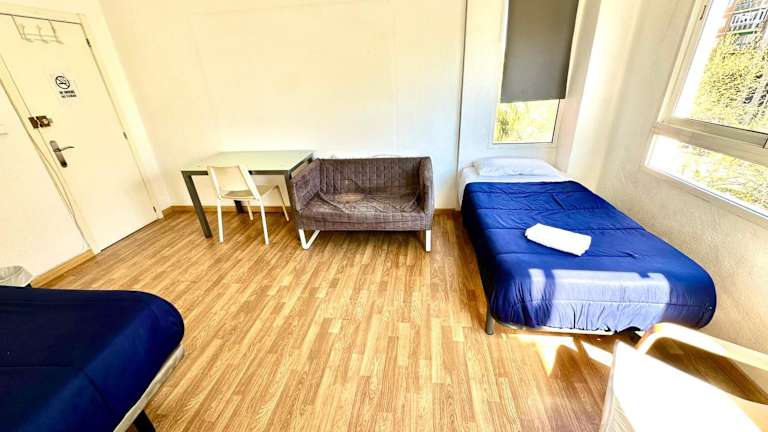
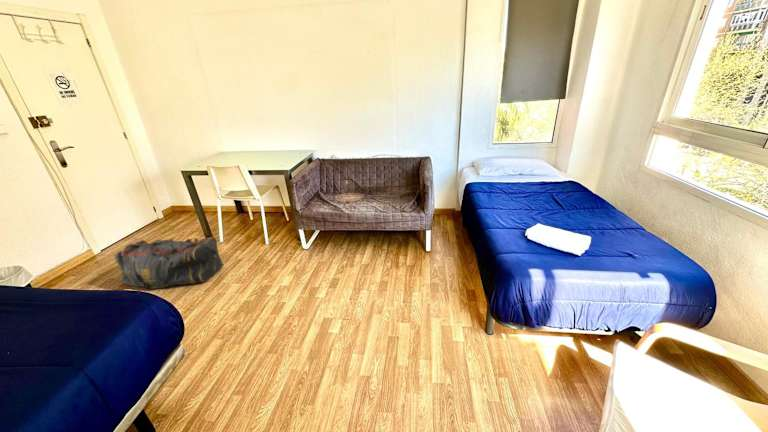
+ duffel bag [113,236,225,291]
